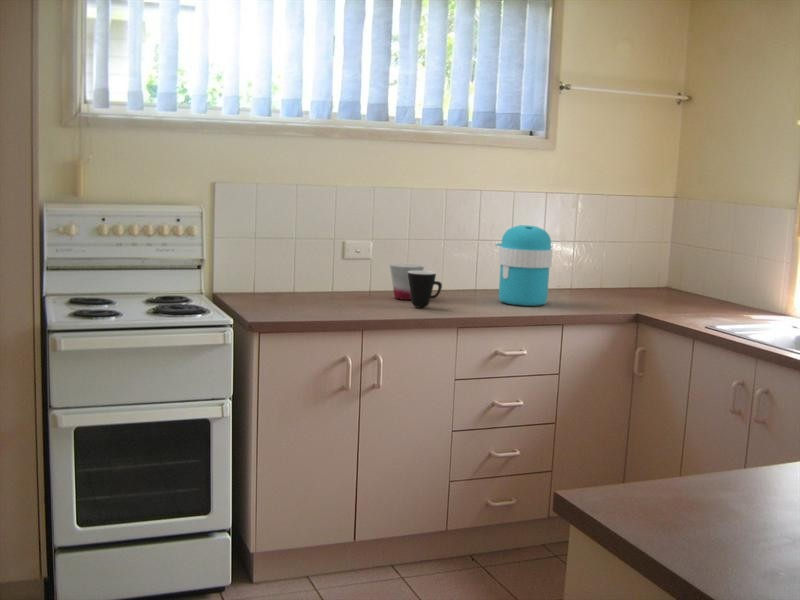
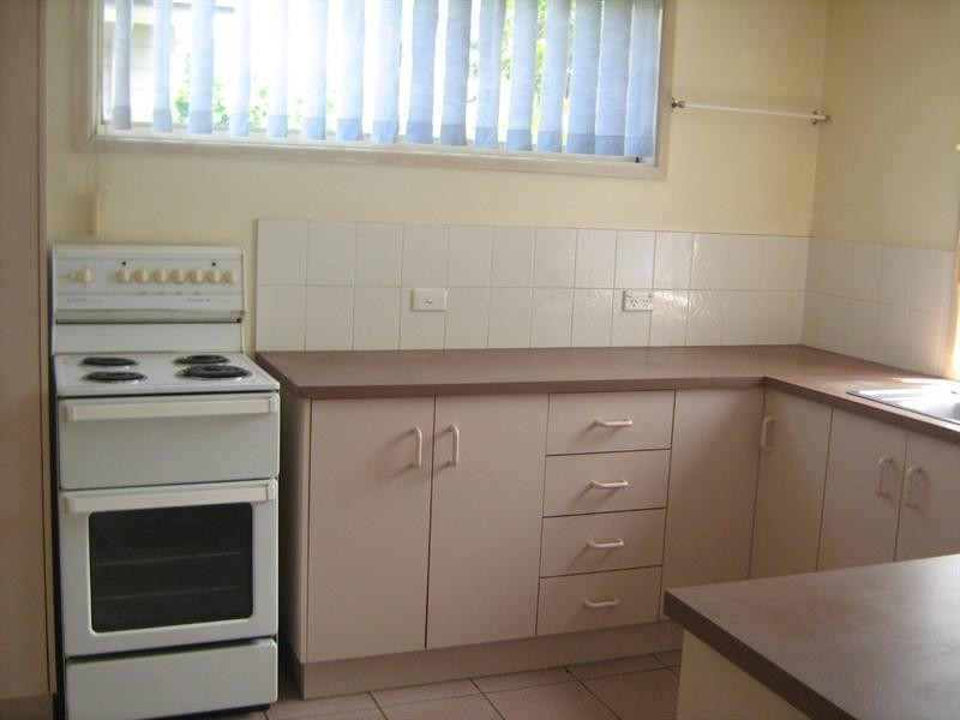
- cup [389,262,425,301]
- mug [408,270,443,308]
- coffee maker [494,224,554,307]
